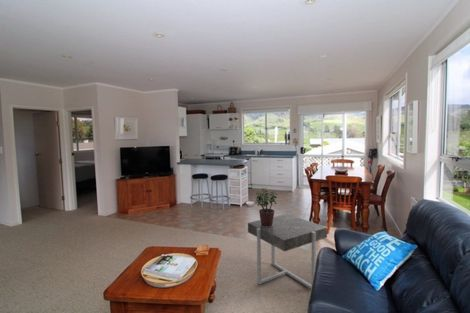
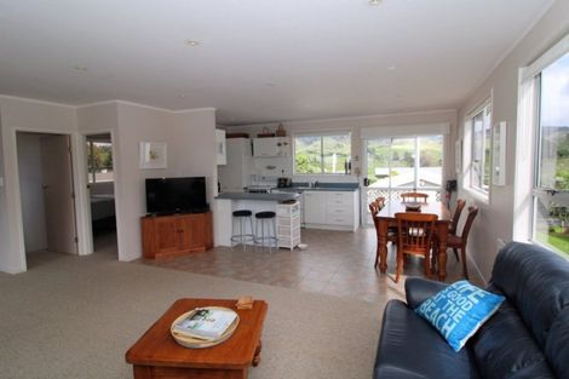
- potted plant [254,187,278,226]
- side table [247,213,328,290]
